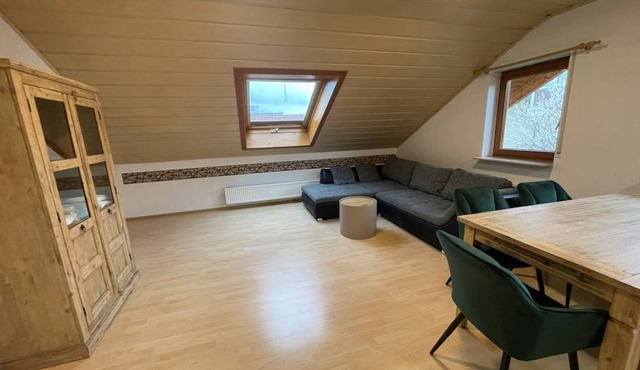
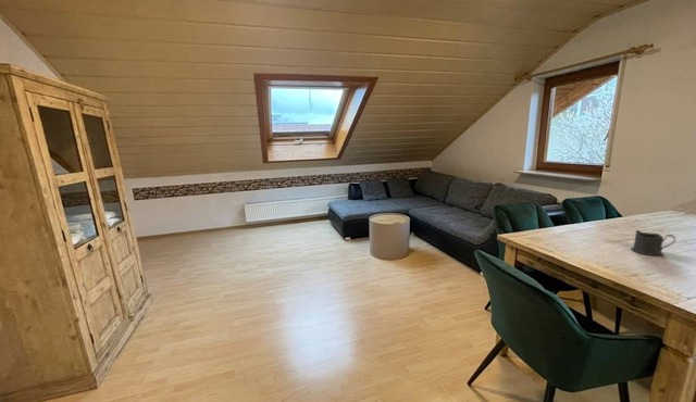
+ cup [630,228,676,256]
